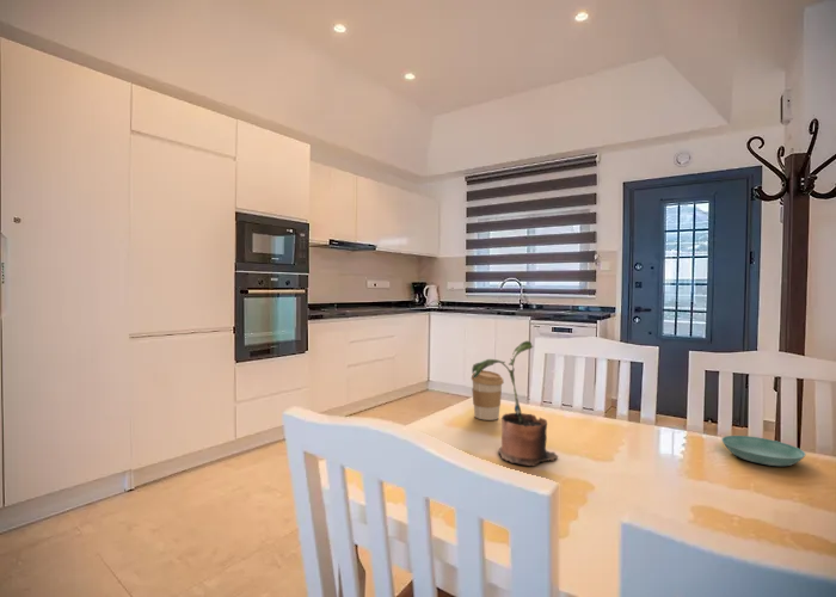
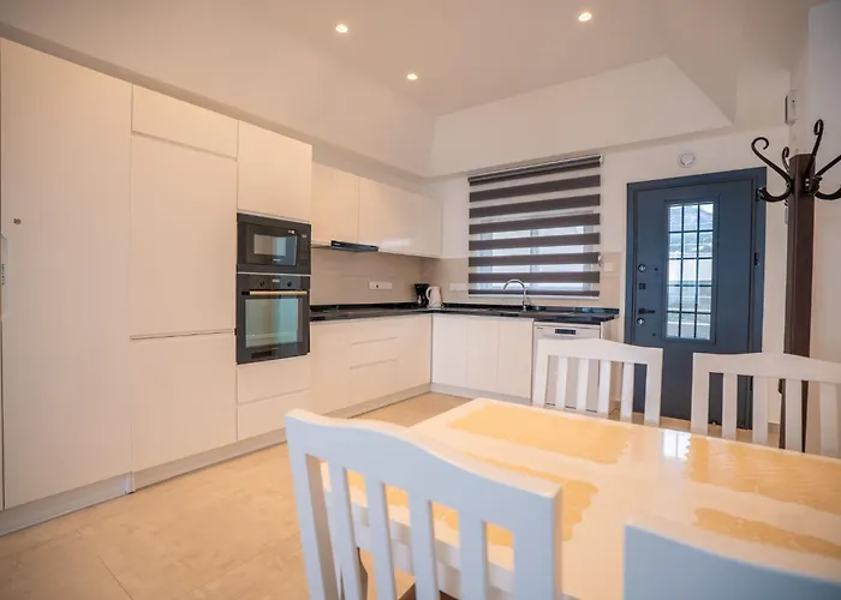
- coffee cup [471,369,505,421]
- potted plant [471,340,559,467]
- saucer [720,435,807,467]
